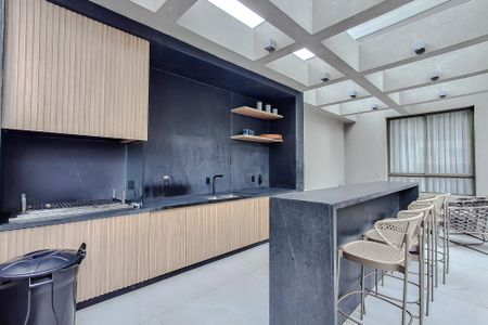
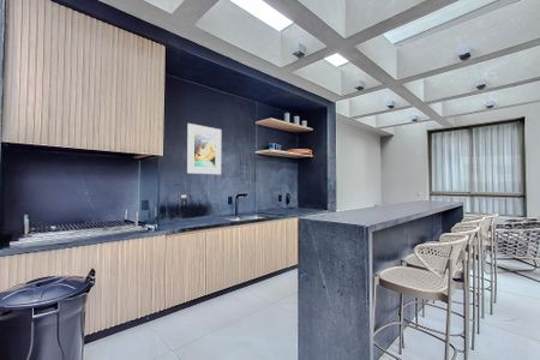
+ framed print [186,122,222,175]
